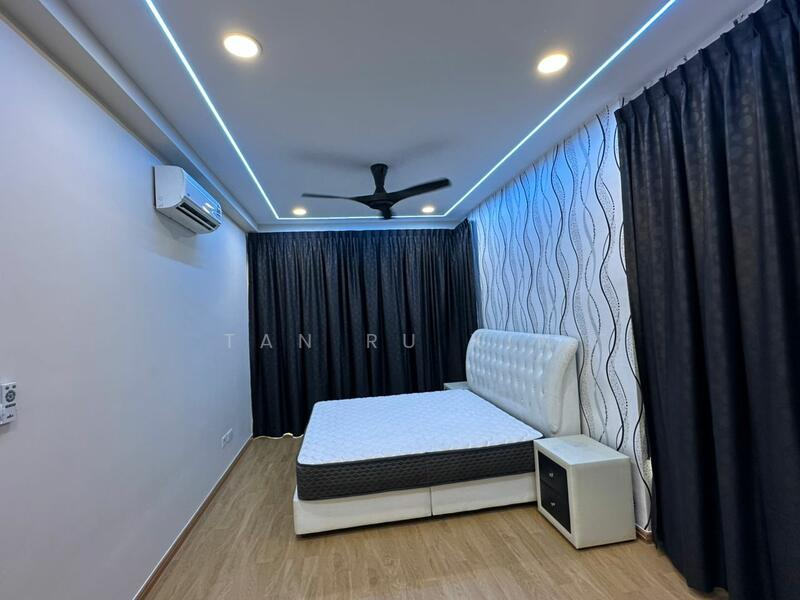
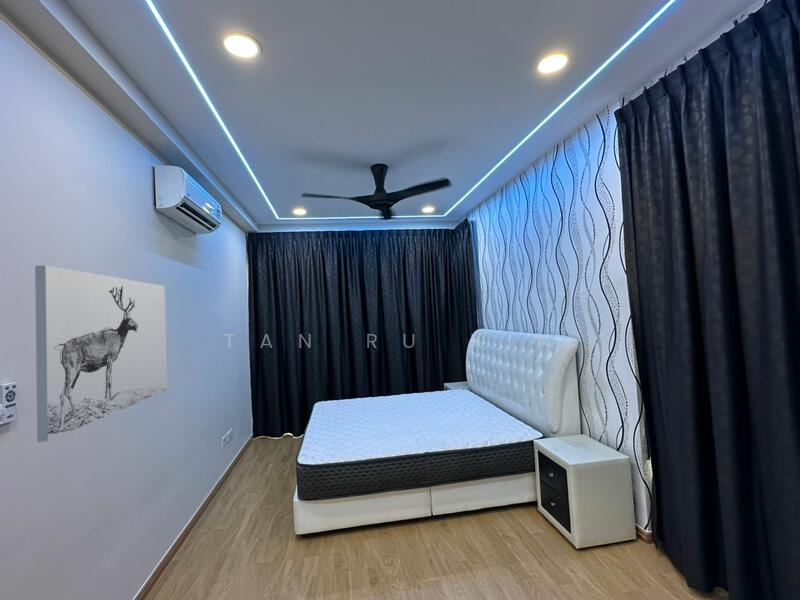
+ wall art [34,264,168,443]
